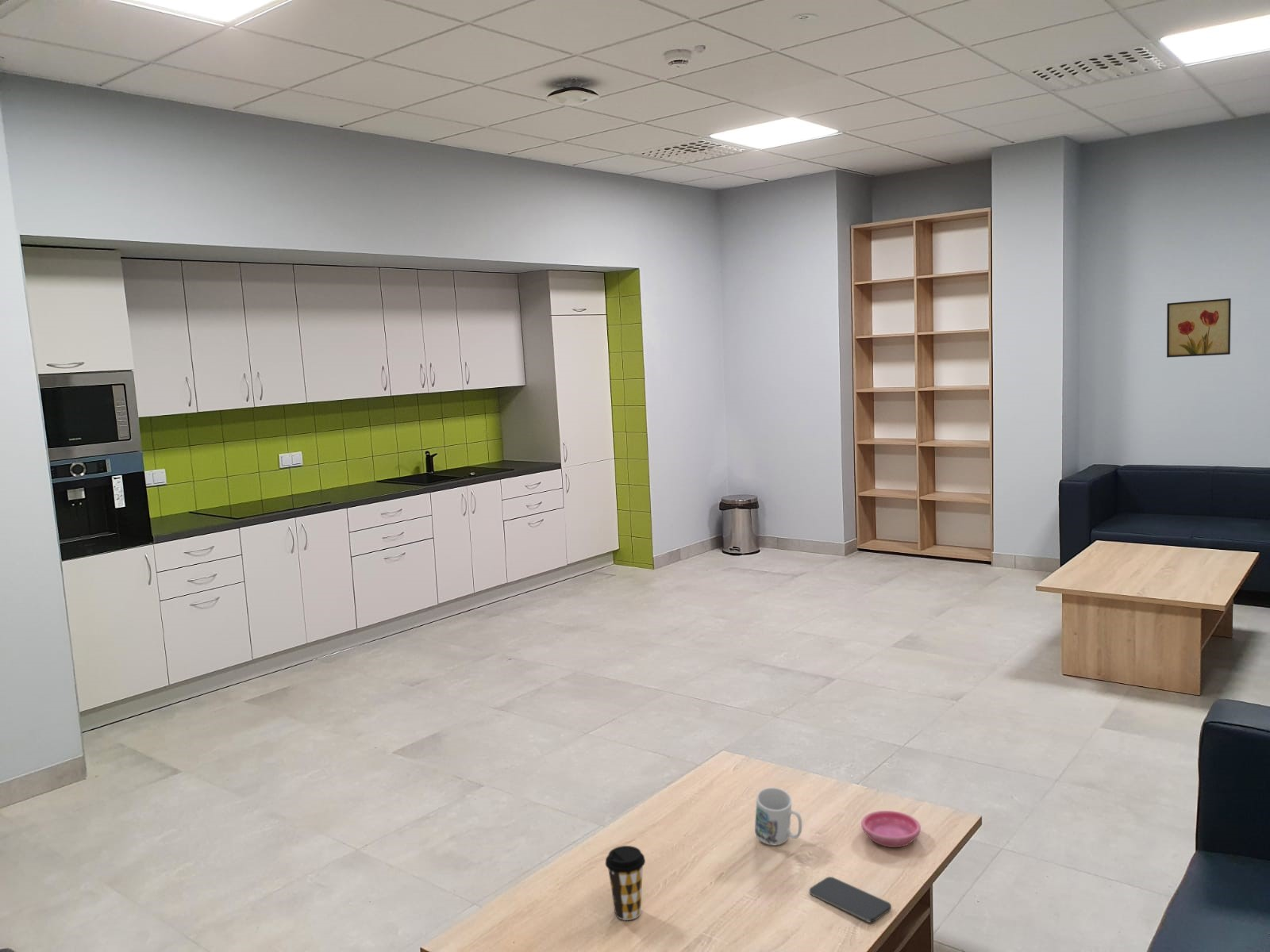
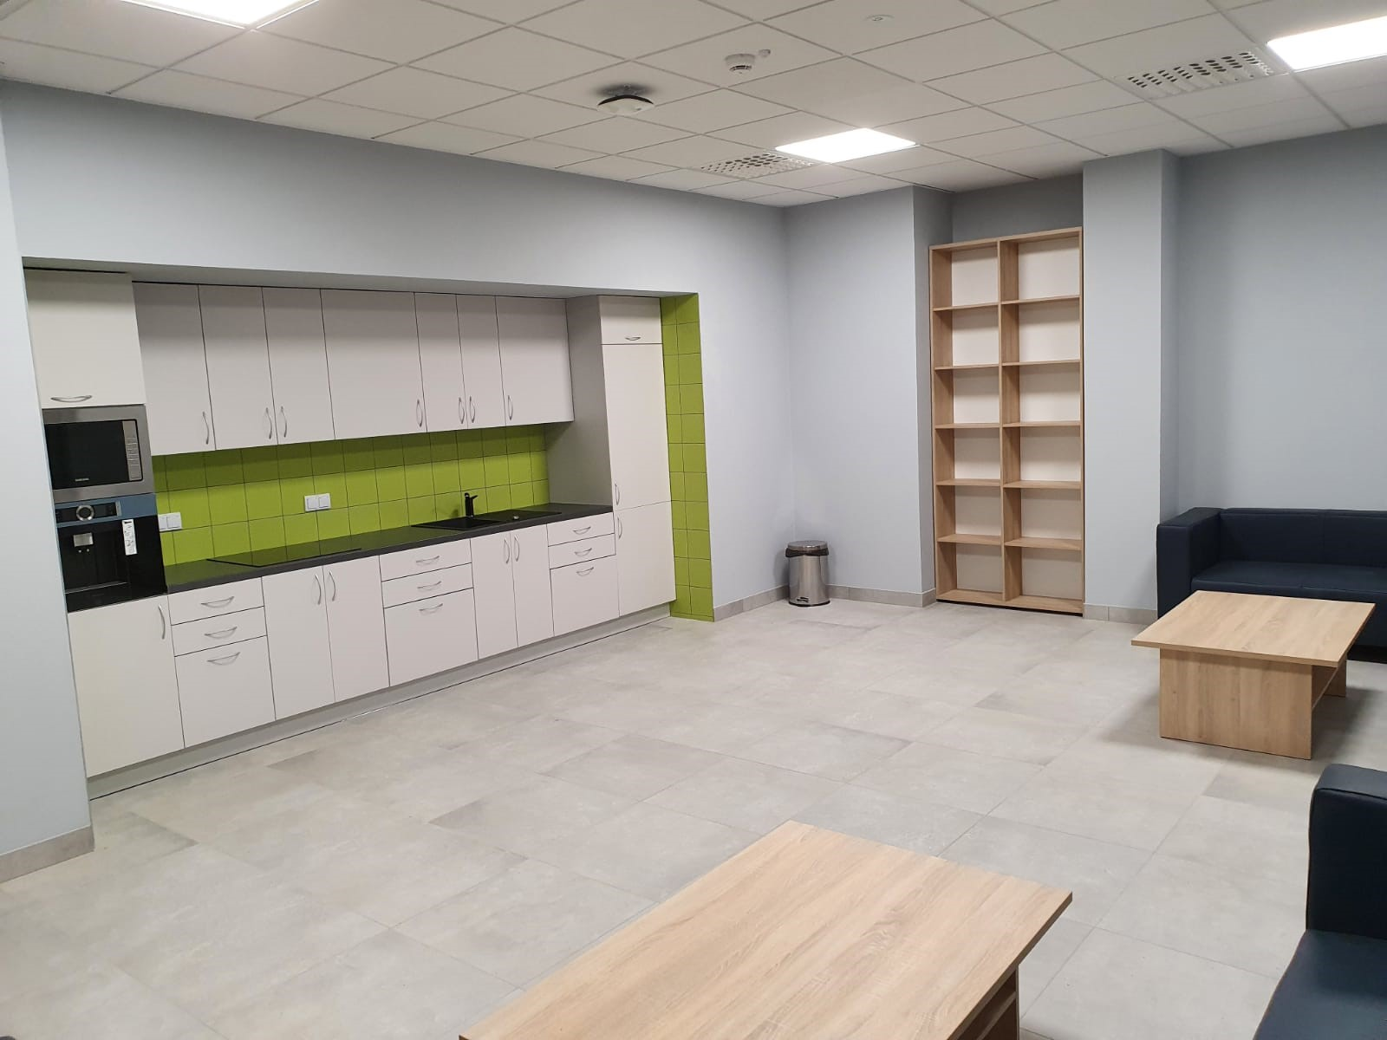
- smartphone [809,876,892,923]
- wall art [1166,298,1232,358]
- mug [754,787,802,846]
- saucer [860,810,922,848]
- coffee cup [605,845,646,921]
